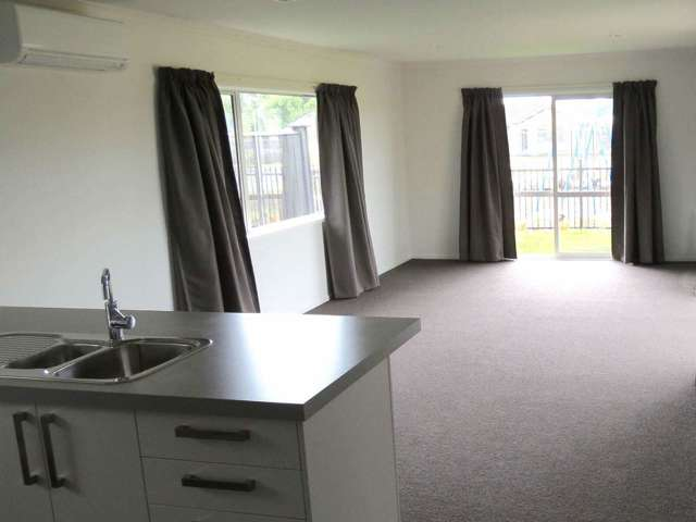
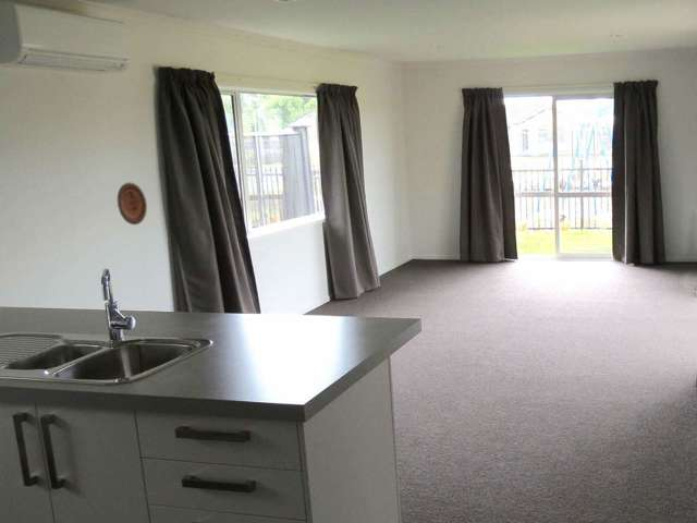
+ decorative plate [117,181,148,226]
